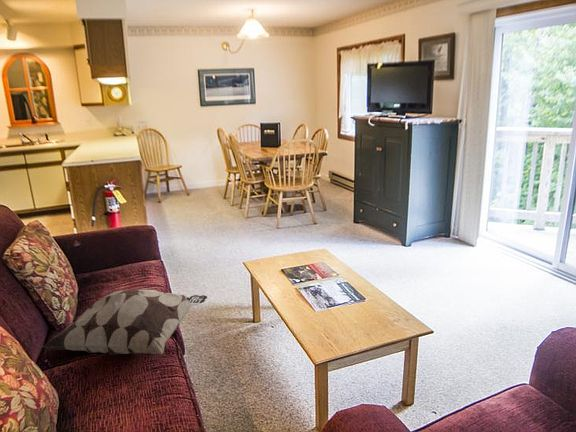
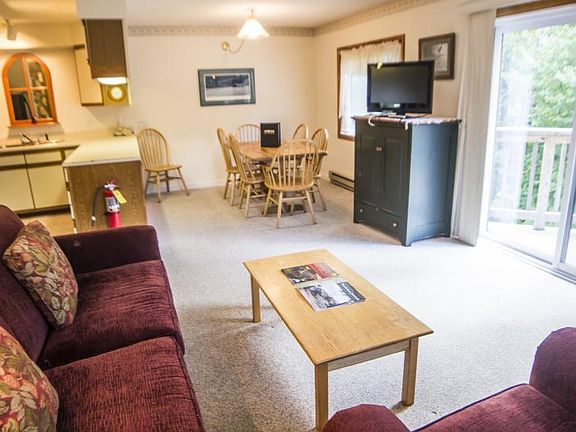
- decorative pillow [42,288,208,356]
